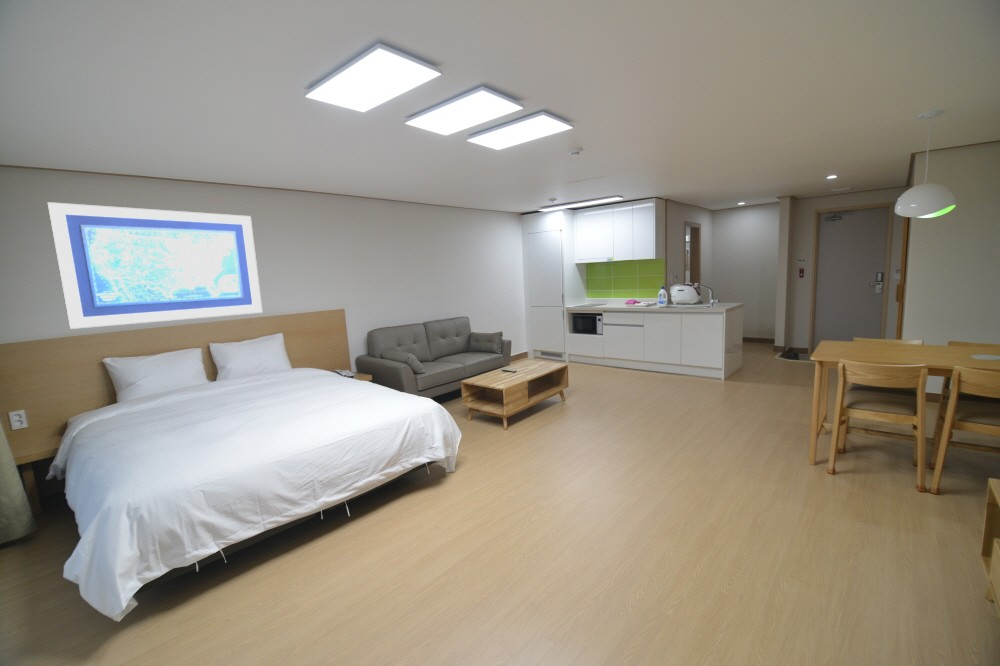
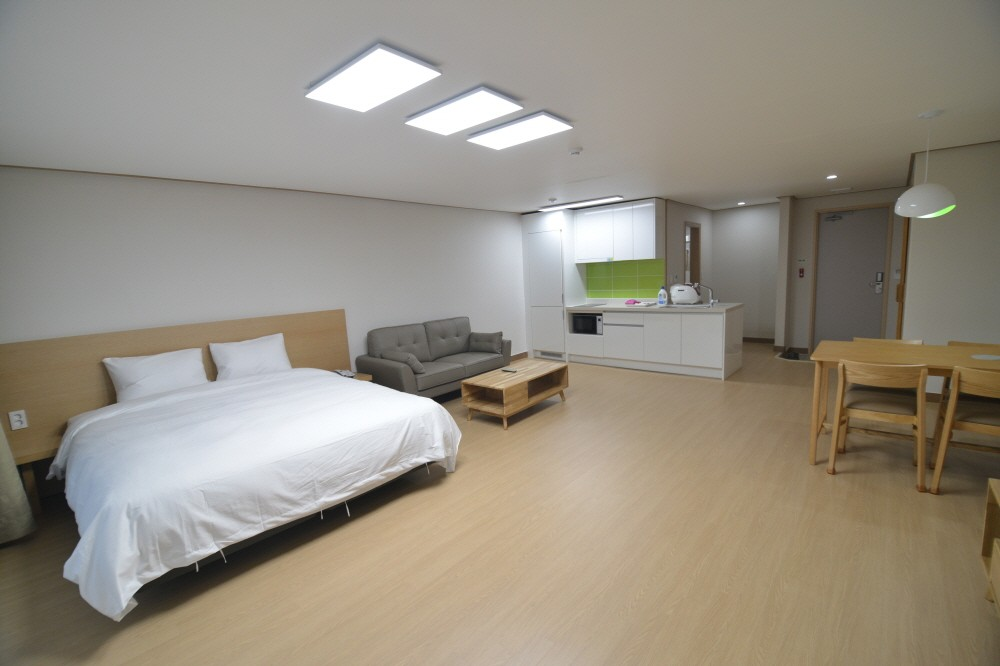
- wall art [46,201,263,330]
